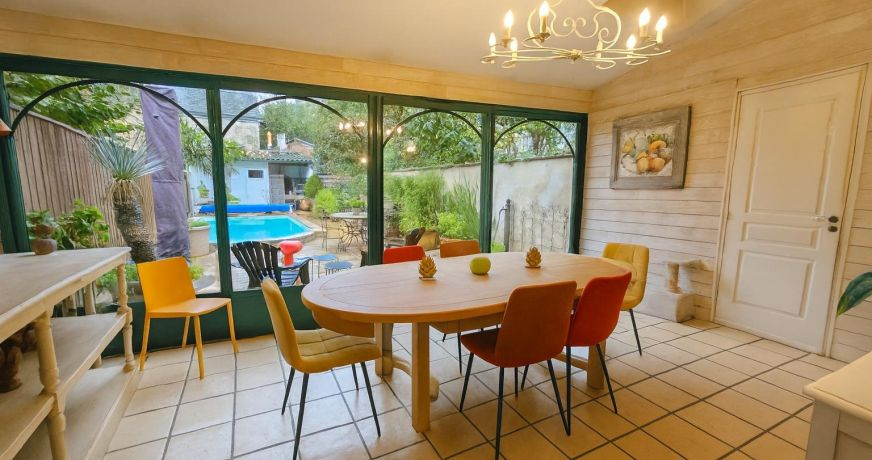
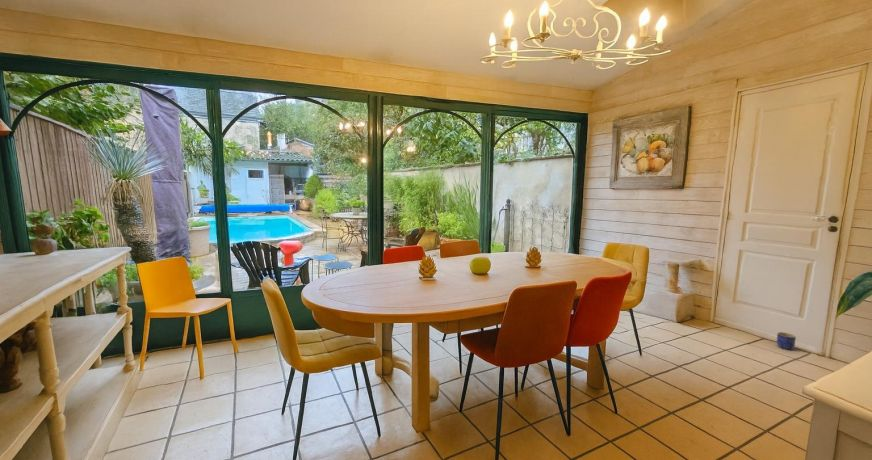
+ planter [776,331,797,350]
